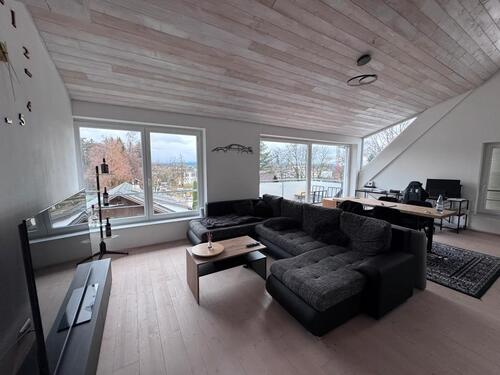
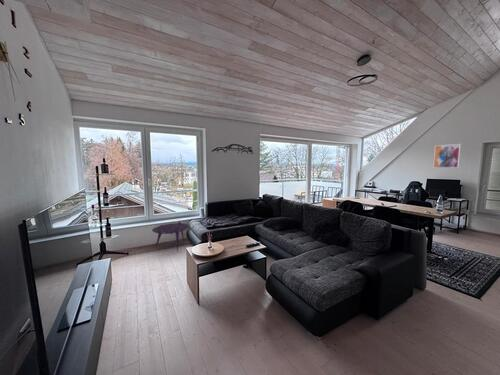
+ wall art [432,143,462,169]
+ side table [151,220,190,252]
